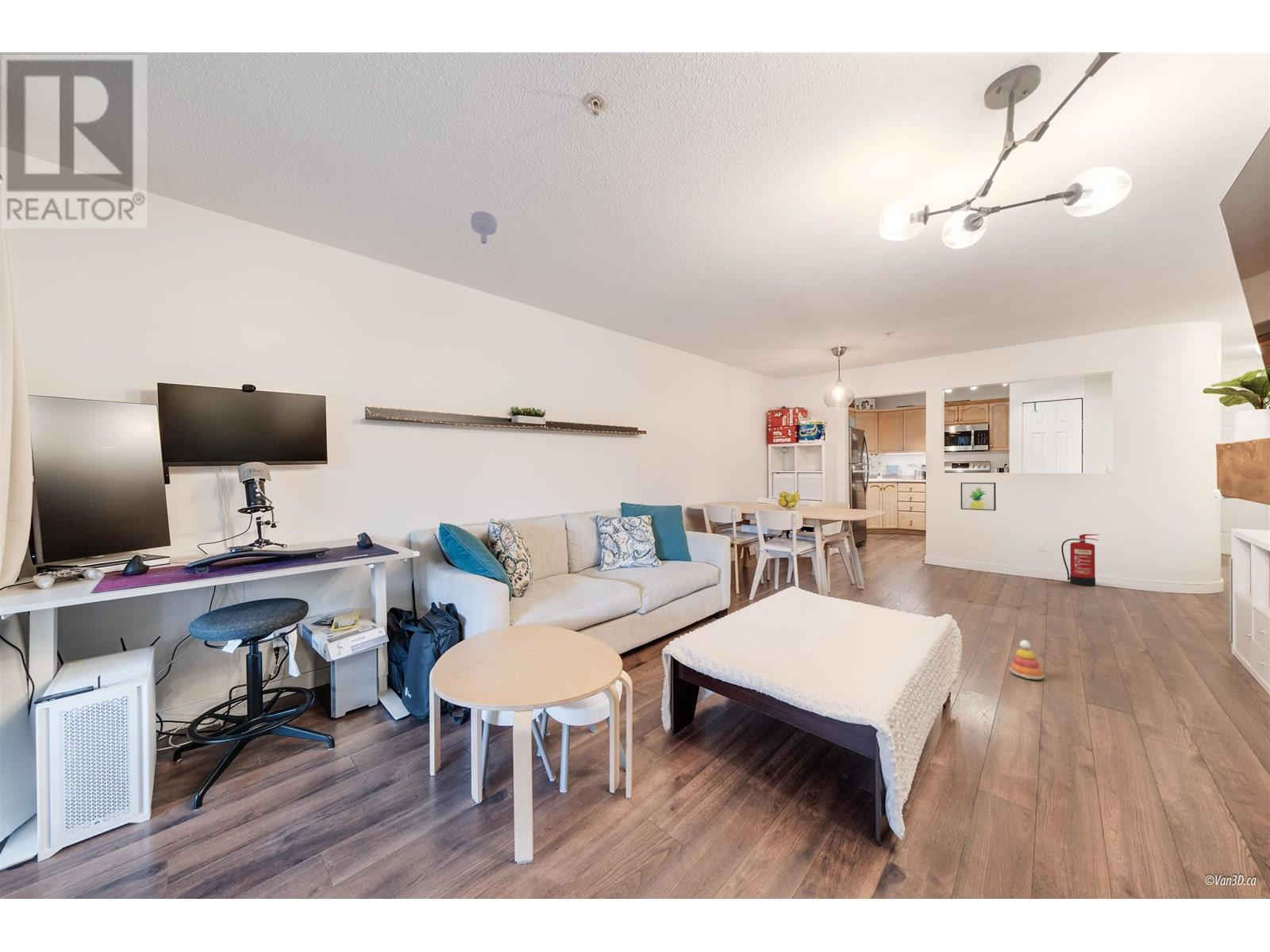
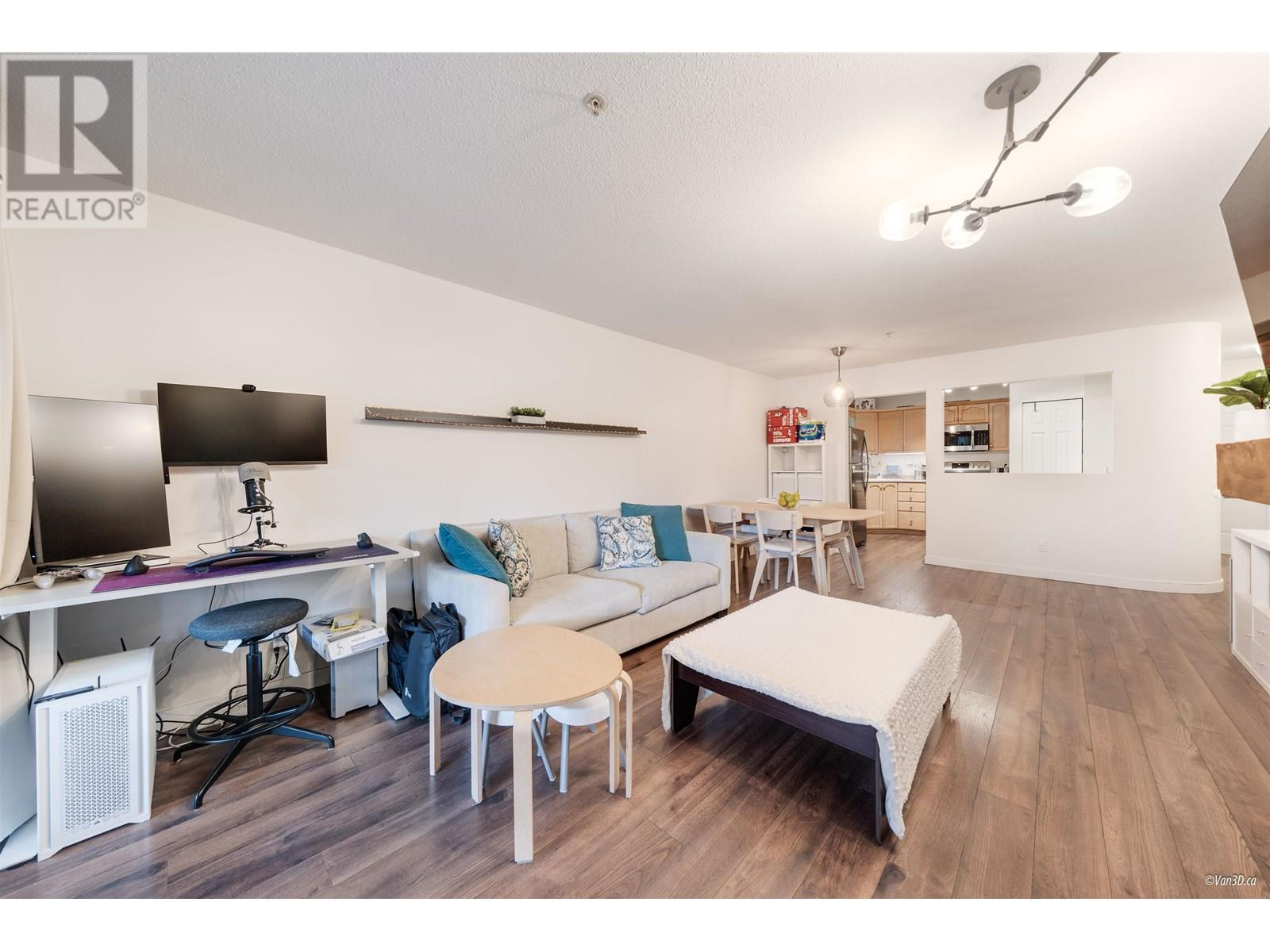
- fire extinguisher [1060,533,1099,587]
- wall art [960,482,997,512]
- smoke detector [470,210,498,245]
- stacking toy [1009,639,1045,680]
